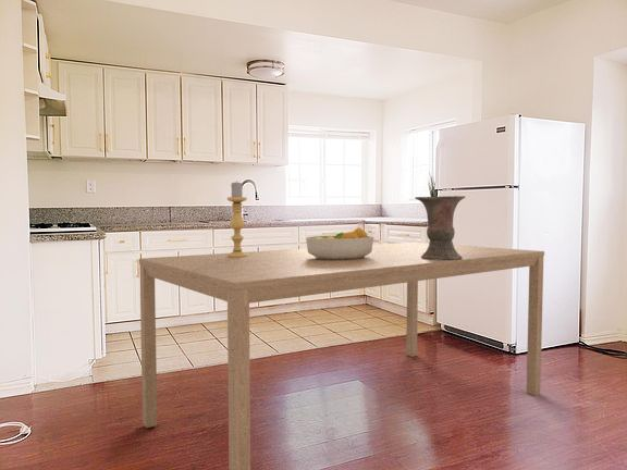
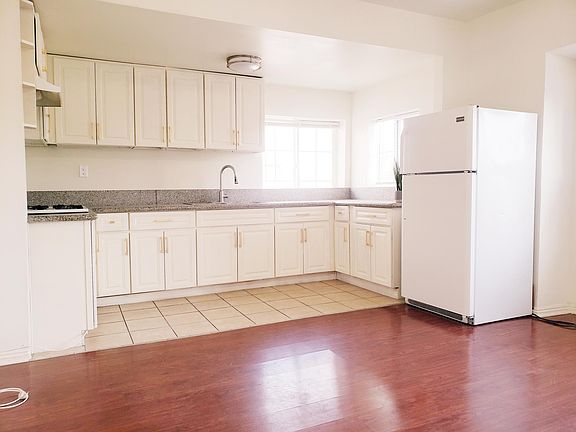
- fruit bowl [305,226,374,260]
- dining table [138,242,545,470]
- vase [414,195,466,260]
- candle holder [226,180,248,258]
